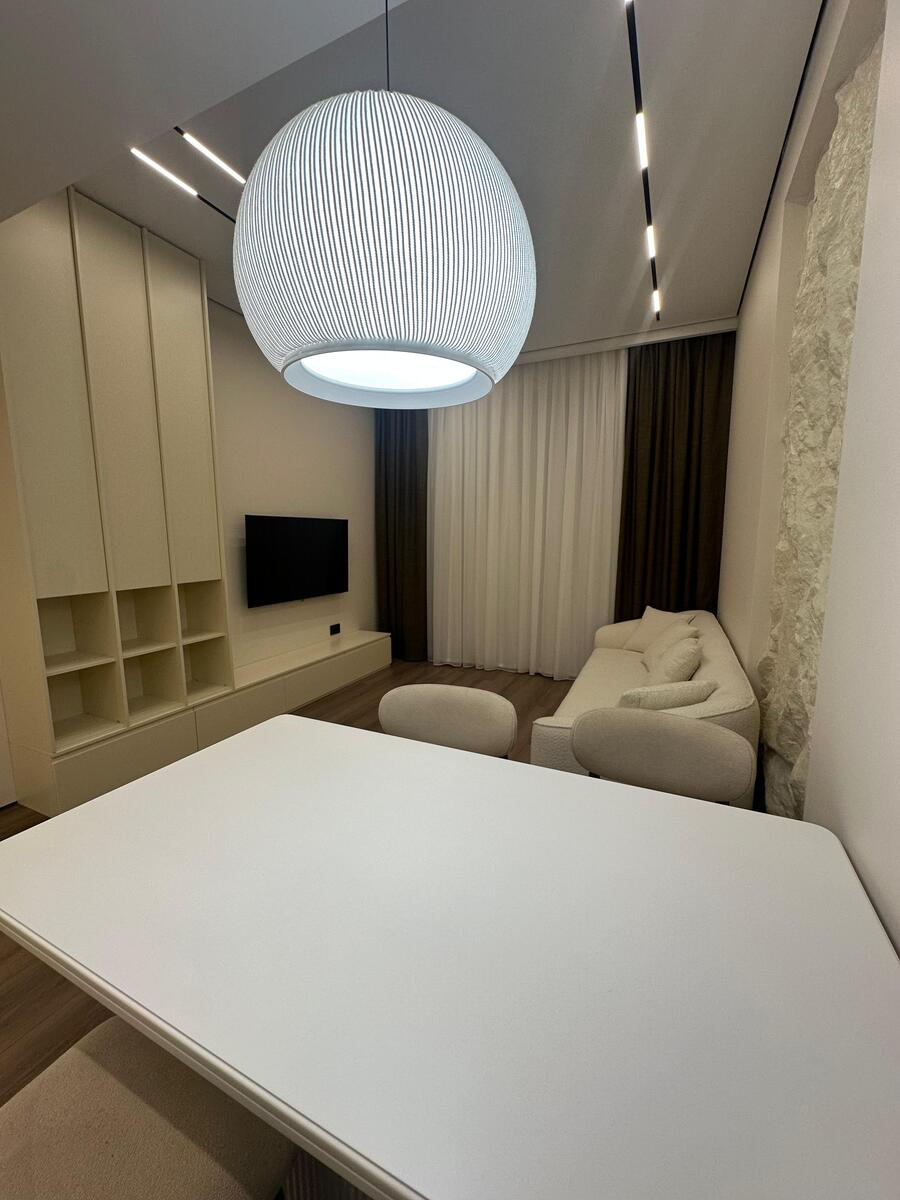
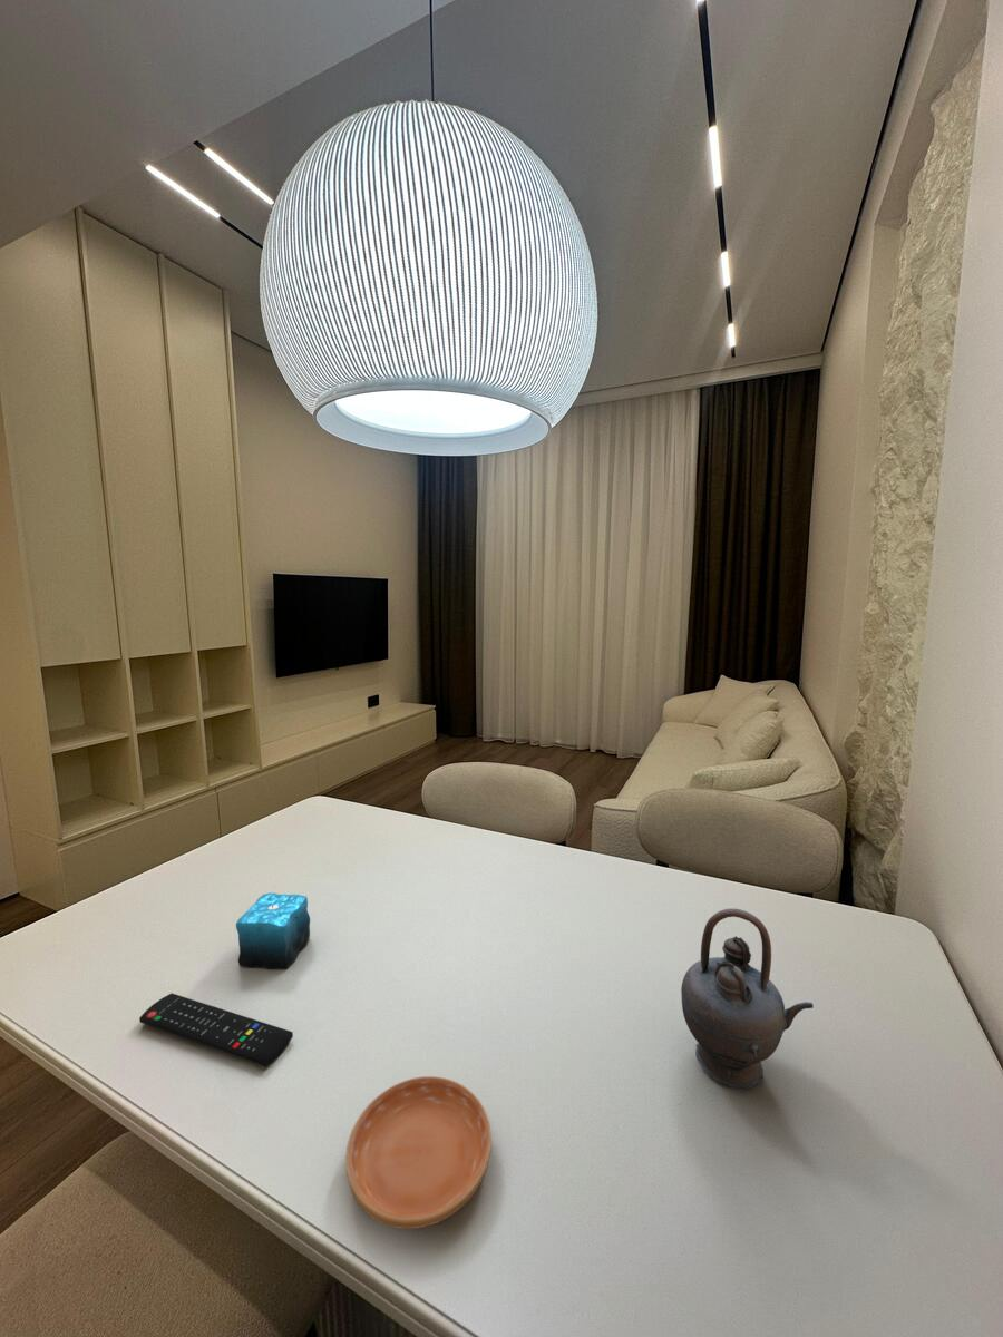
+ teapot [680,908,815,1090]
+ saucer [344,1075,493,1230]
+ candle [235,885,311,970]
+ remote control [138,993,294,1067]
